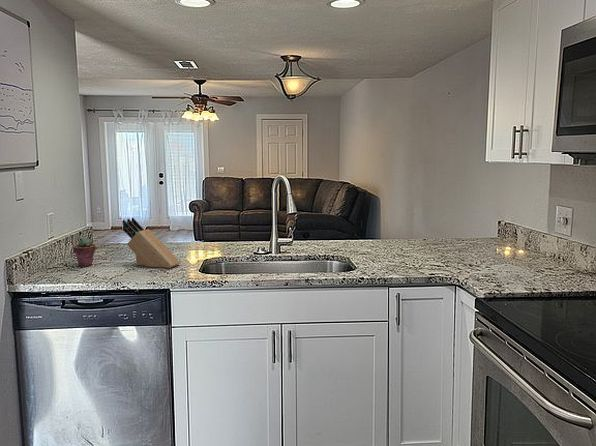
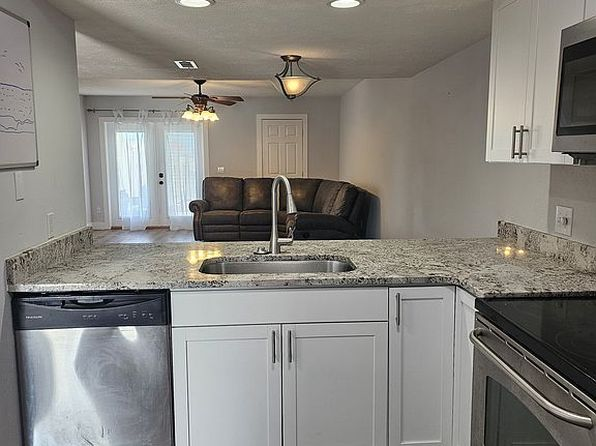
- knife block [121,217,181,269]
- potted succulent [72,237,97,267]
